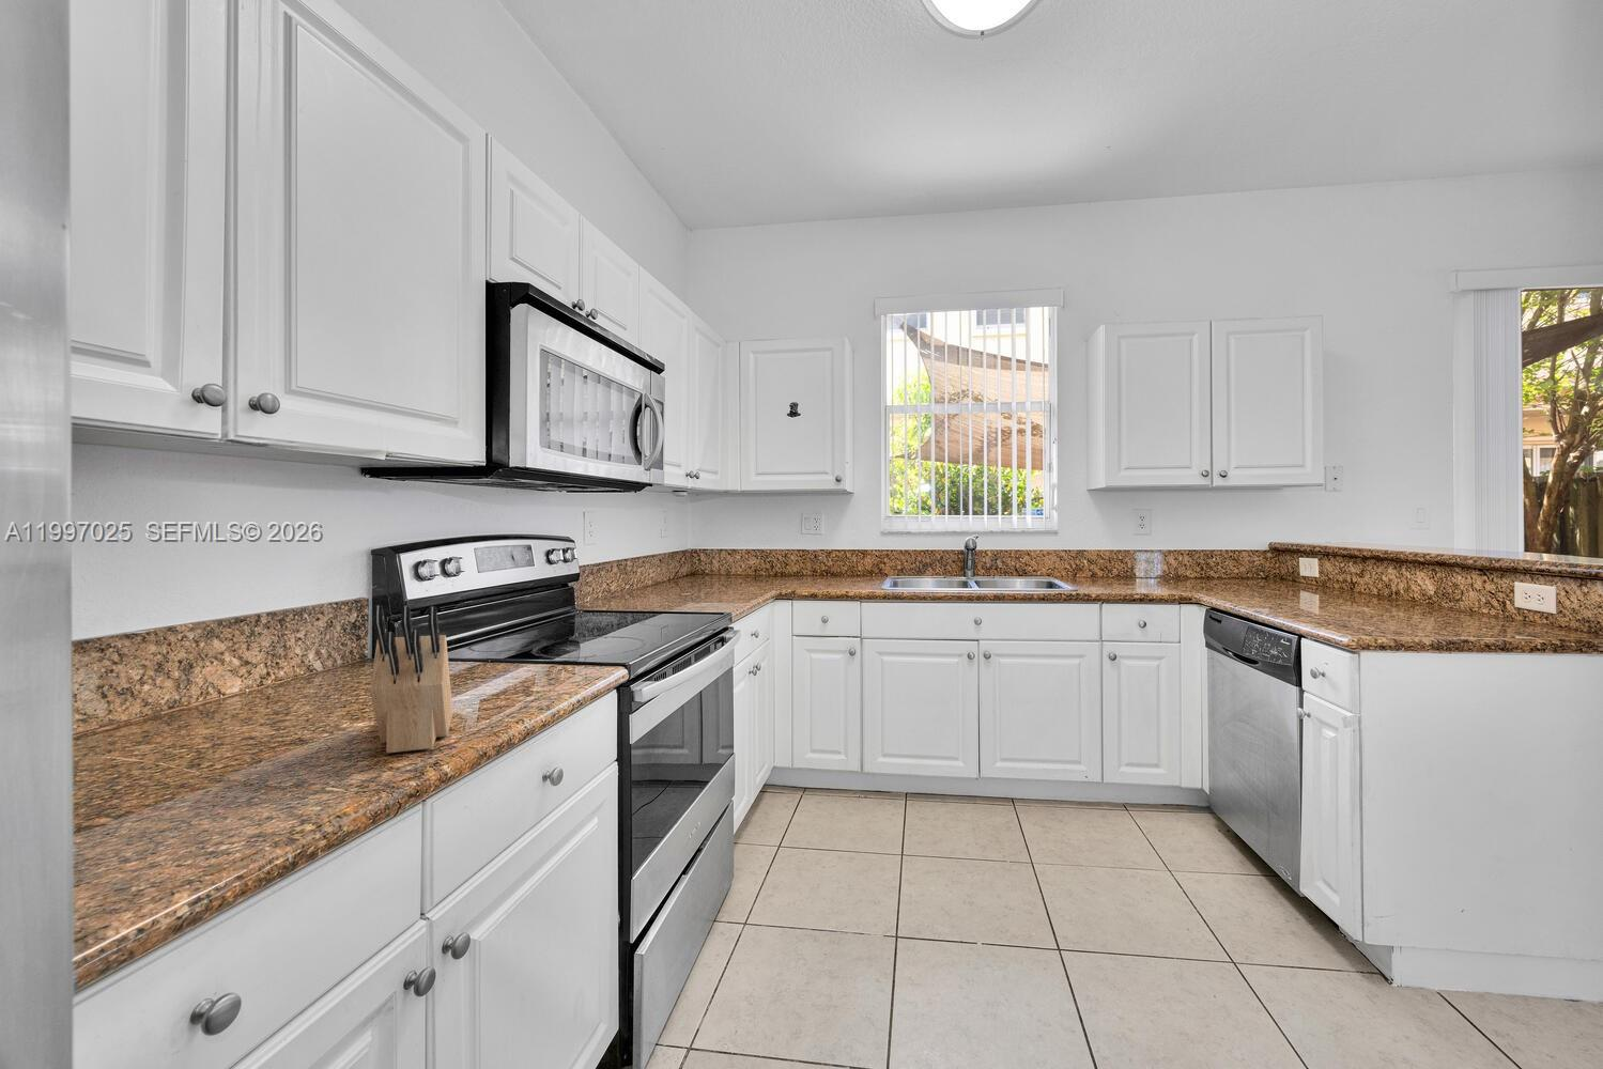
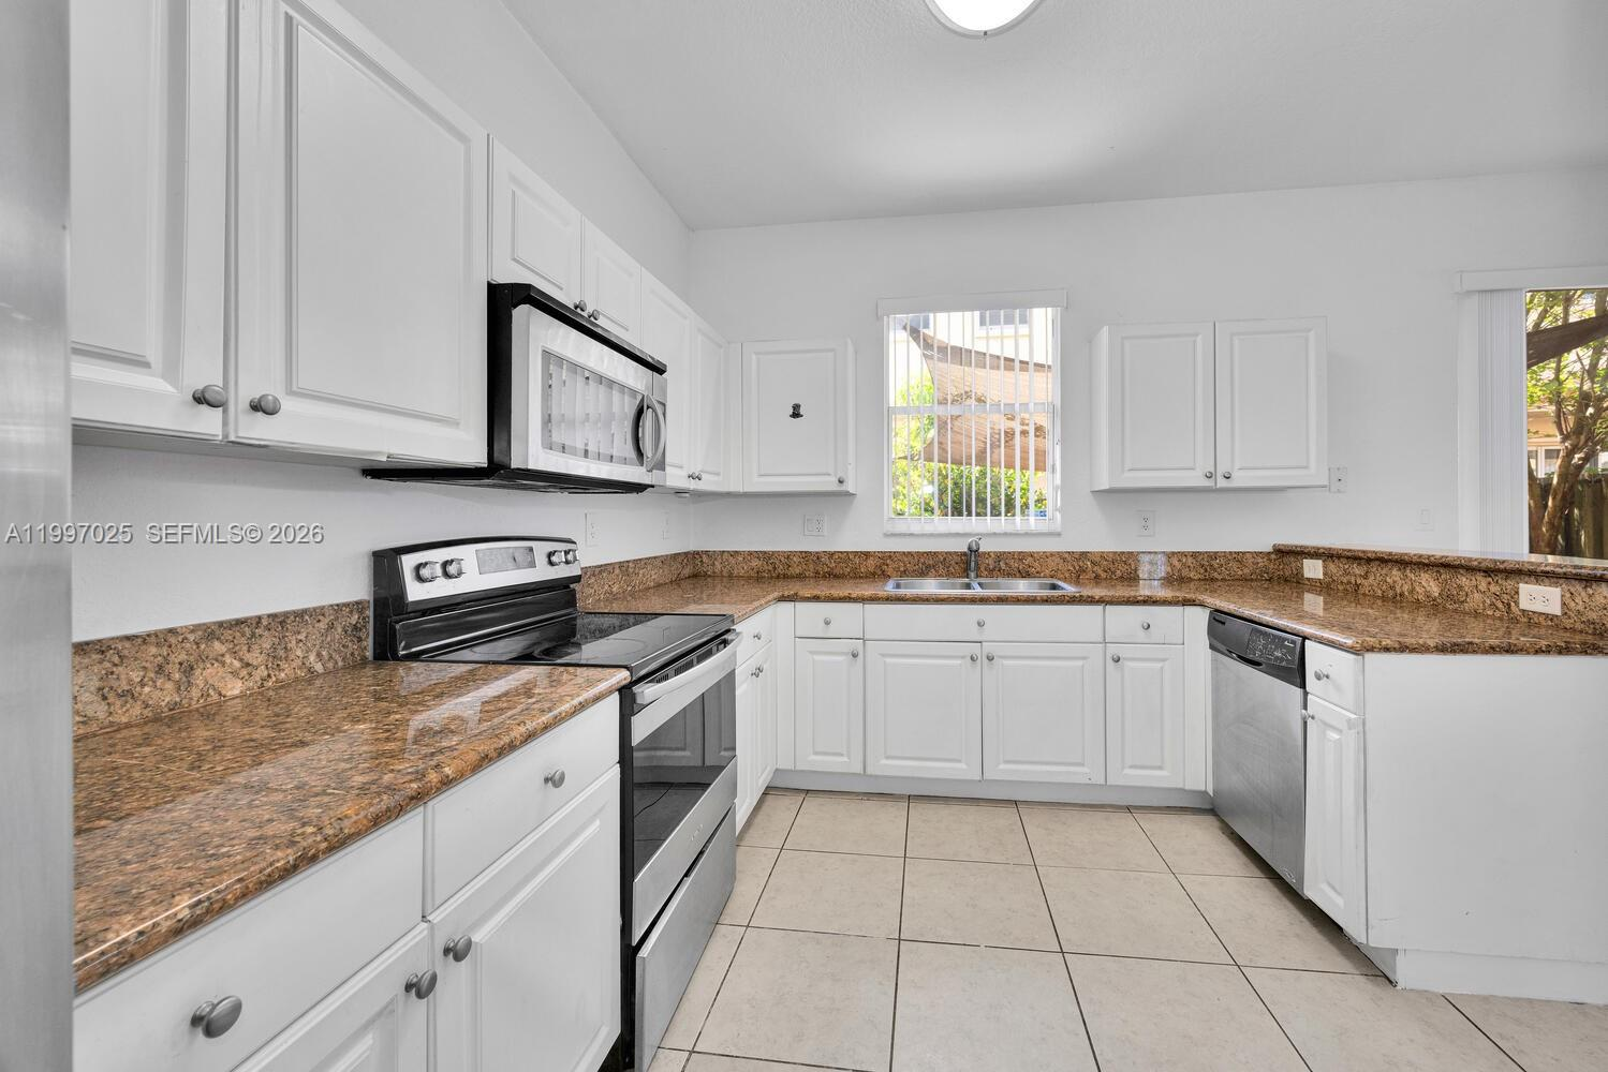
- knife block [369,605,454,754]
